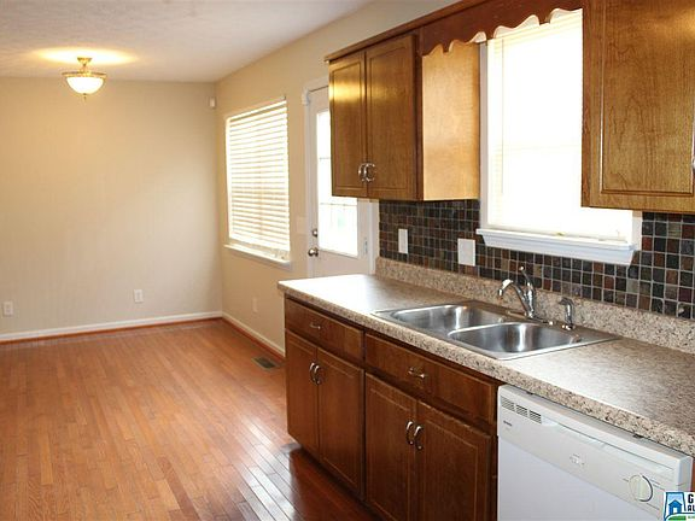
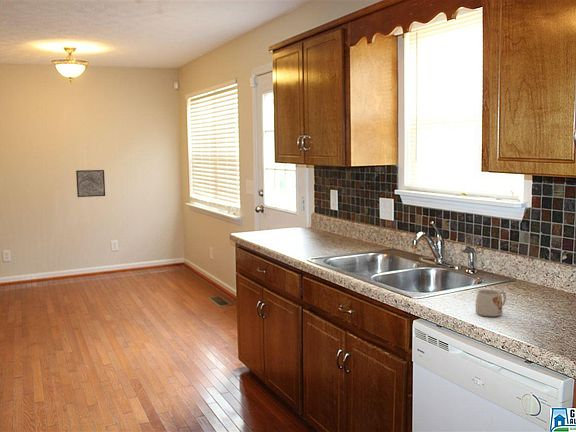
+ mug [475,289,507,317]
+ wall art [75,169,106,198]
